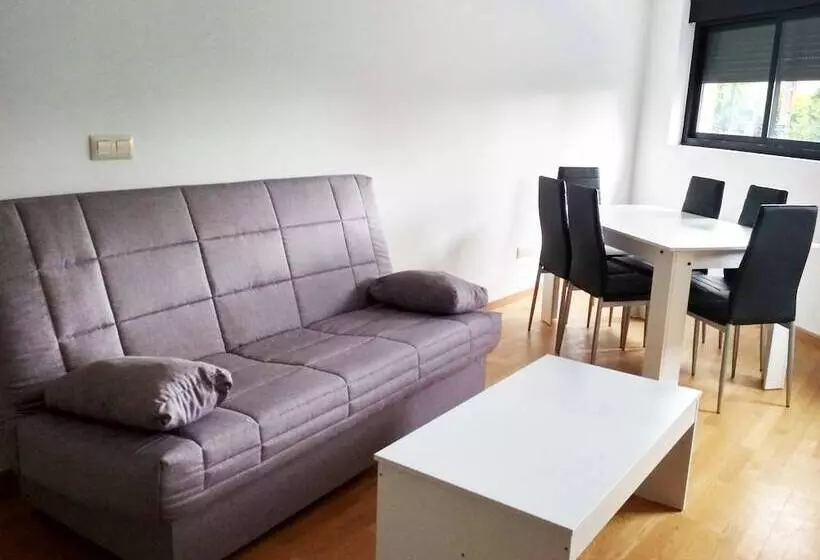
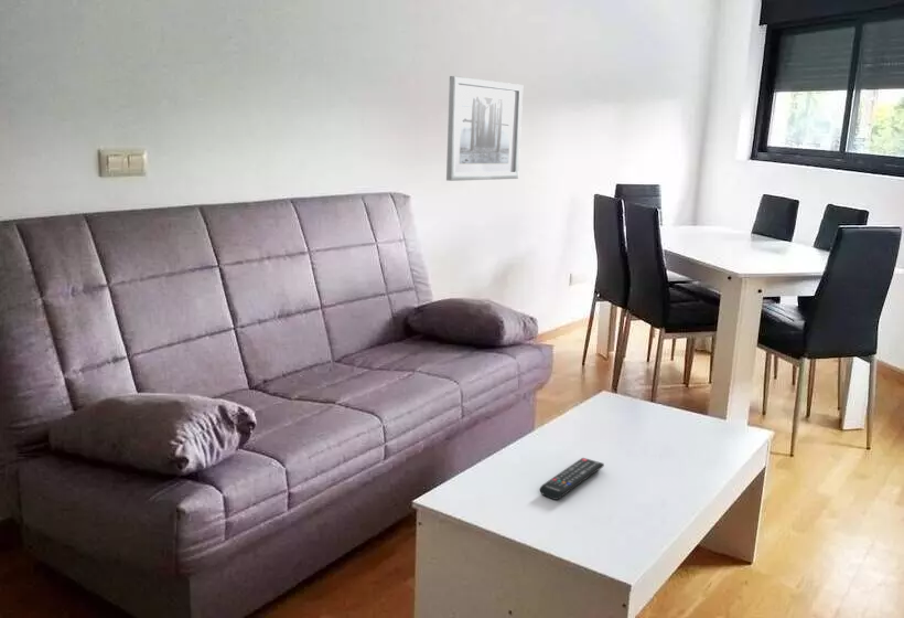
+ remote control [539,457,605,501]
+ wall art [445,75,524,182]
